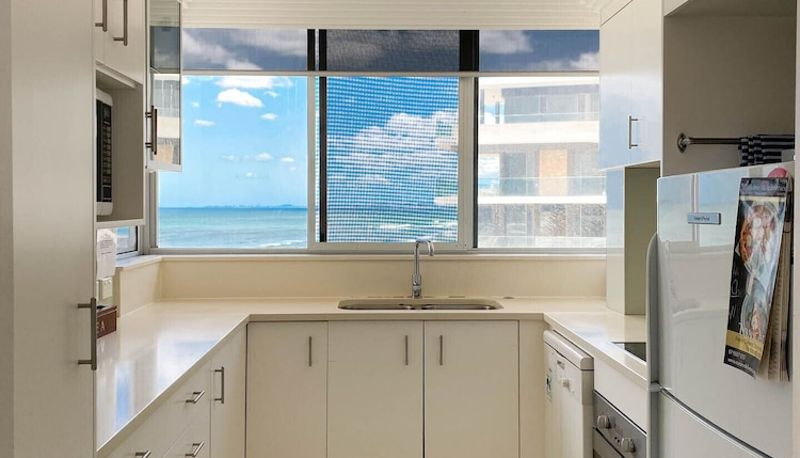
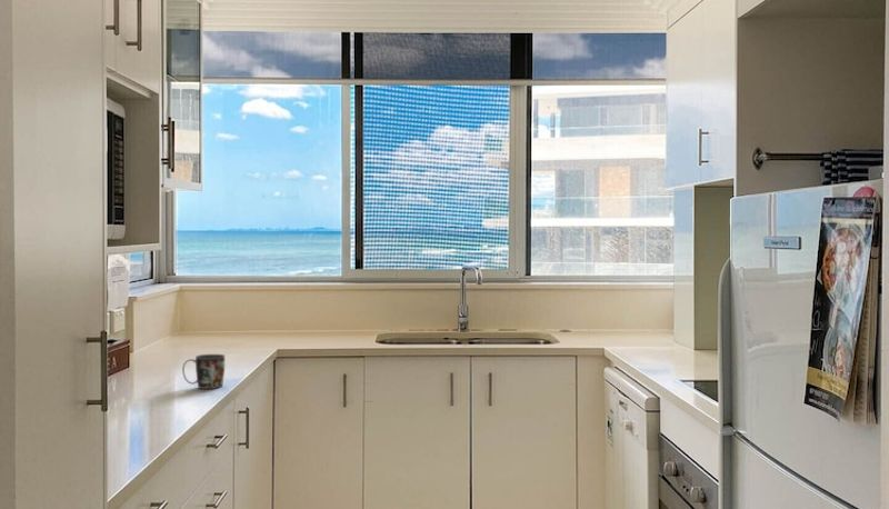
+ mug [181,353,226,390]
